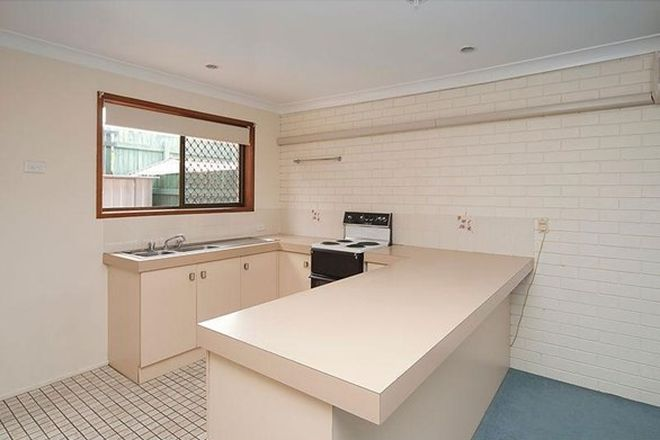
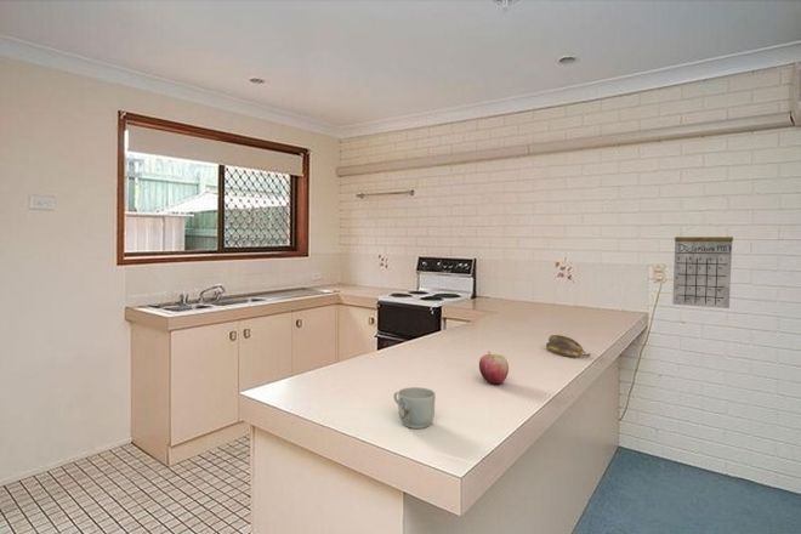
+ banana [545,334,592,358]
+ apple [478,350,510,385]
+ calendar [671,222,734,309]
+ mug [392,386,437,430]
